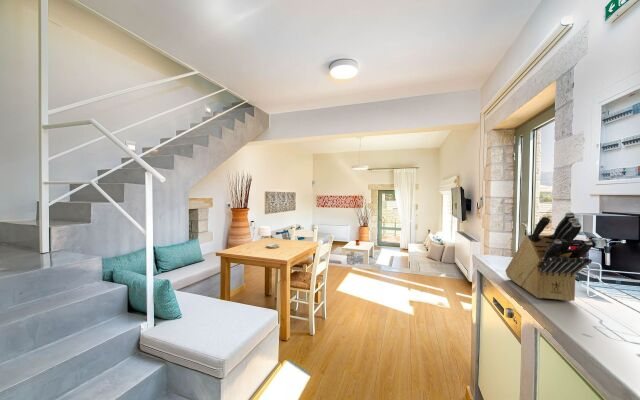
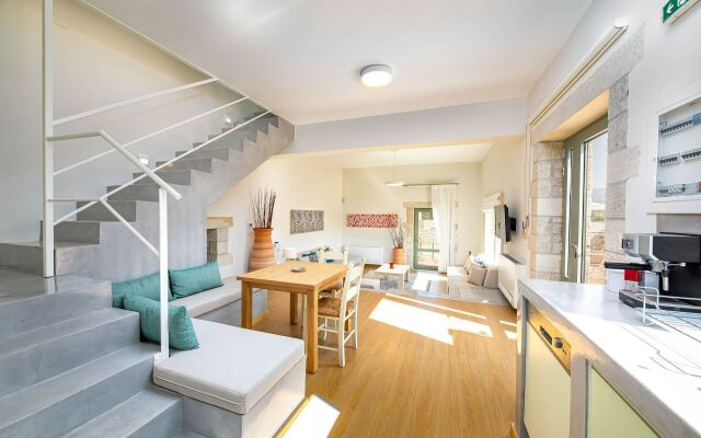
- knife block [504,211,594,302]
